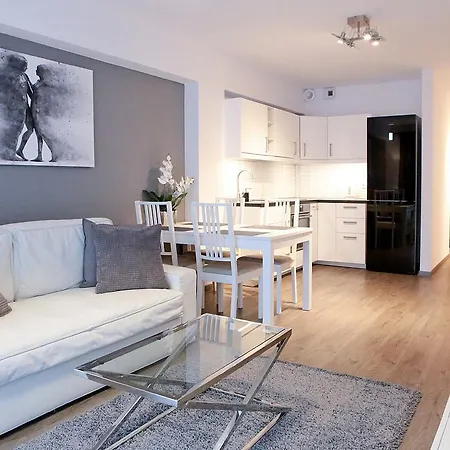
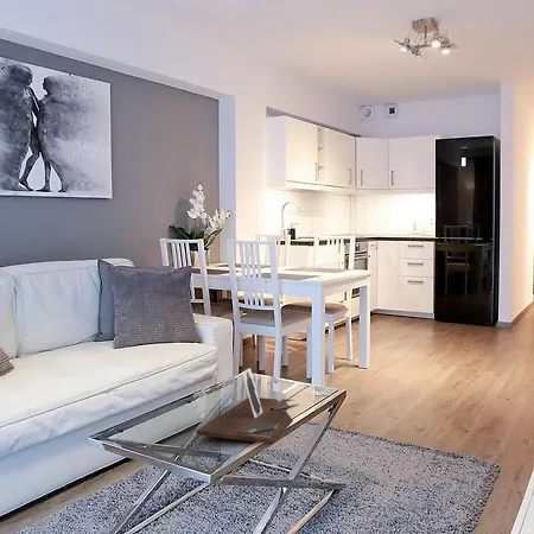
+ decorative tray [196,367,299,445]
